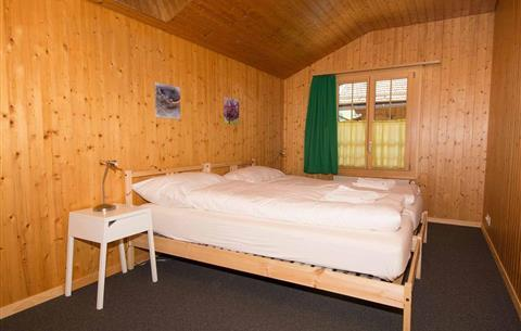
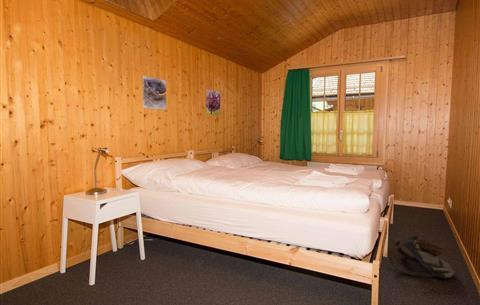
+ backpack [388,235,455,279]
